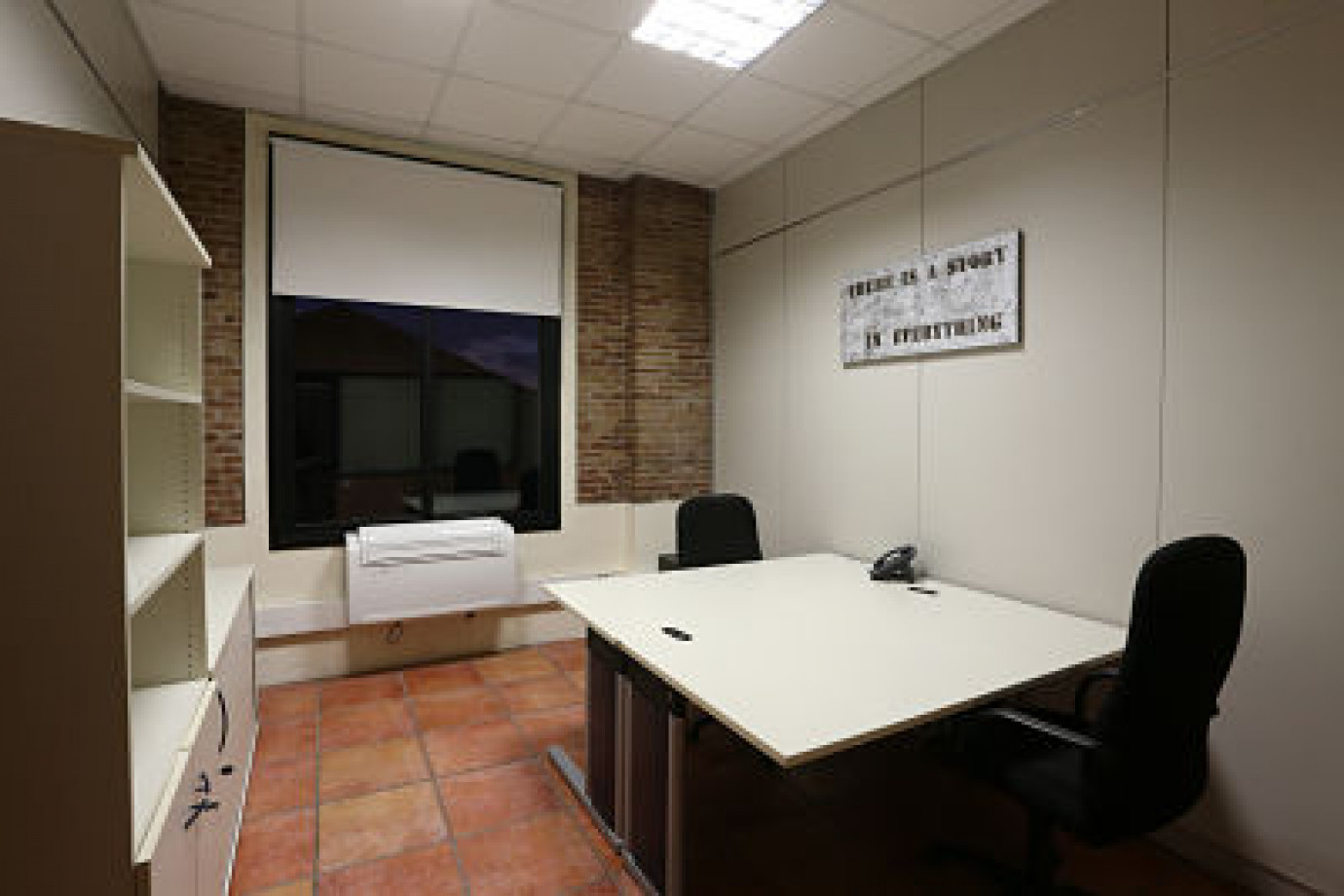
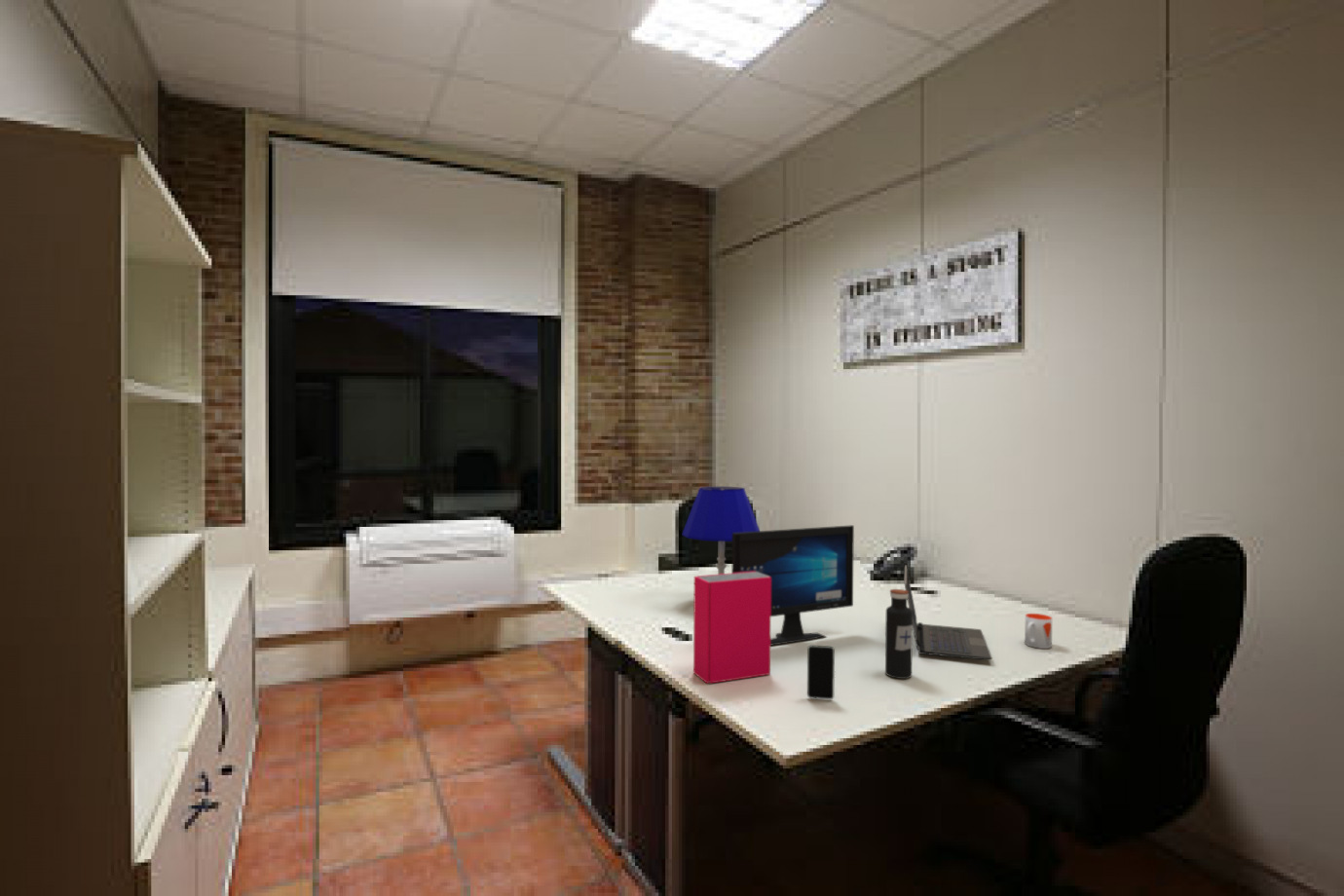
+ laptop [903,564,992,660]
+ table lamp [681,486,761,575]
+ water bottle [884,588,914,680]
+ mug [1024,613,1053,650]
+ smartphone [806,645,836,700]
+ hardback book [692,572,771,685]
+ computer monitor [730,524,855,647]
